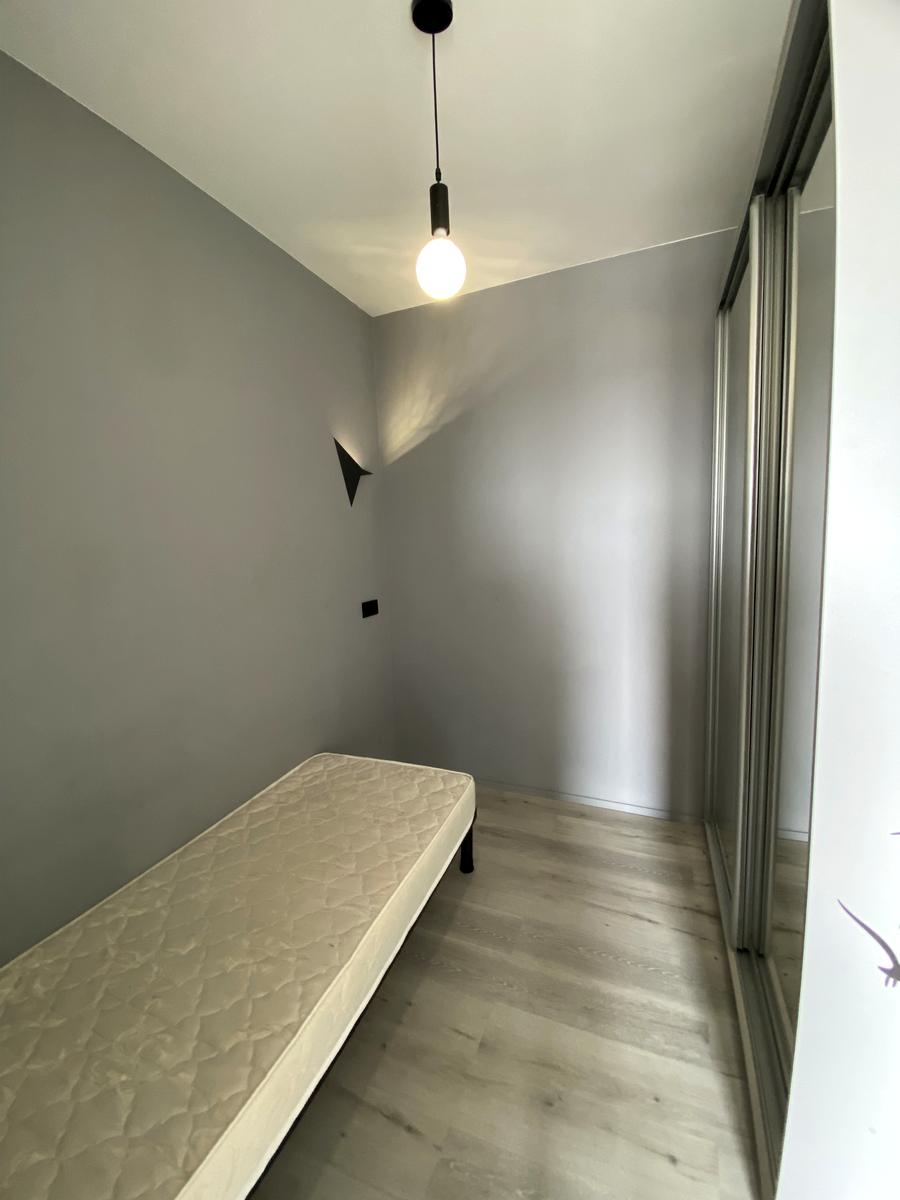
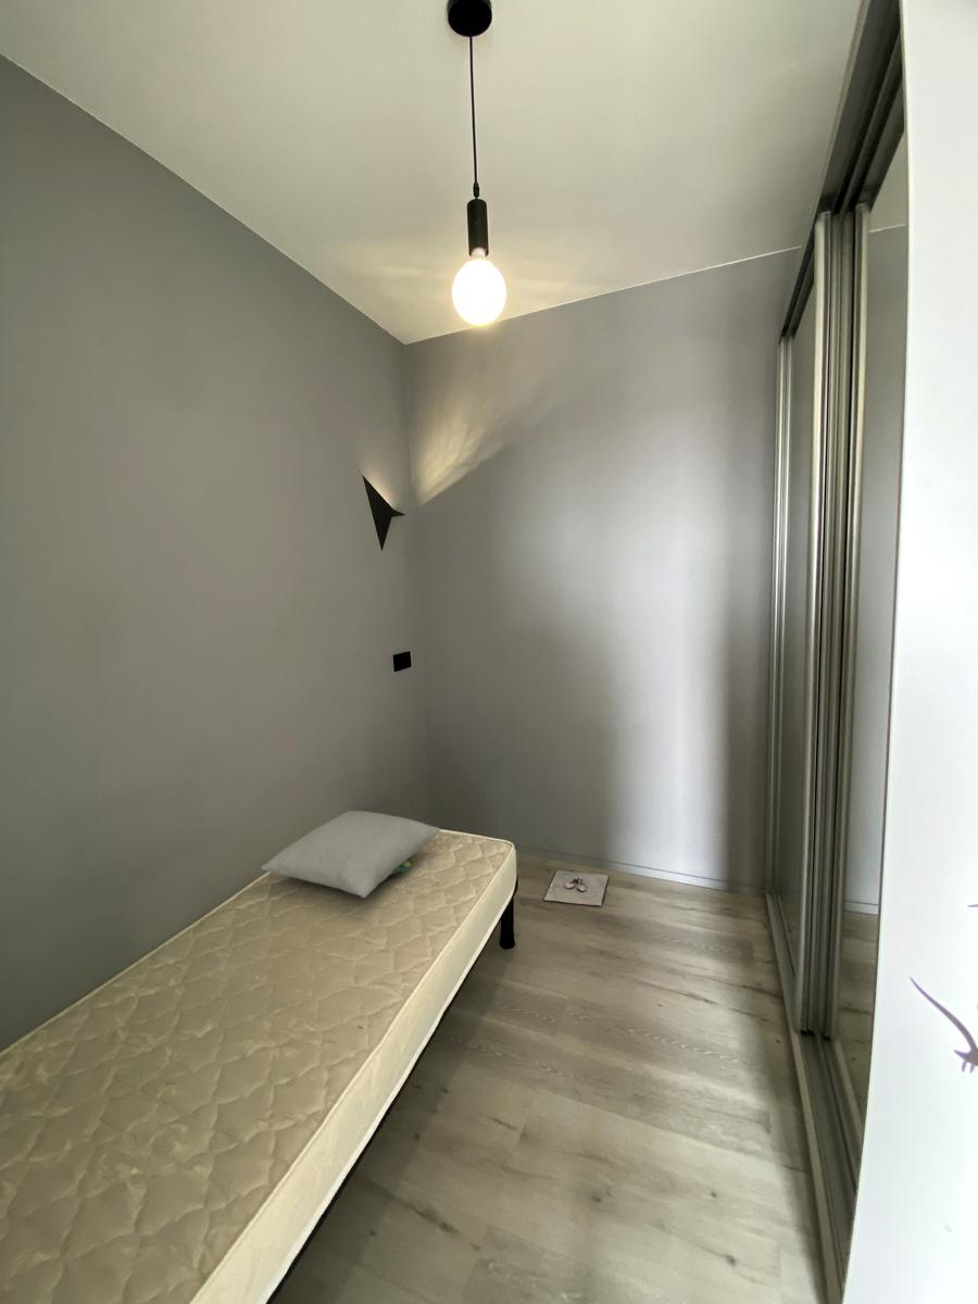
+ pillow [260,810,441,899]
+ shoe [542,869,611,906]
